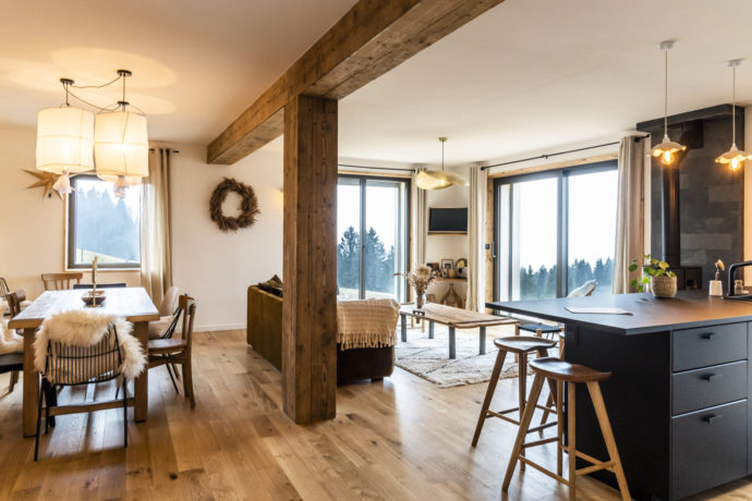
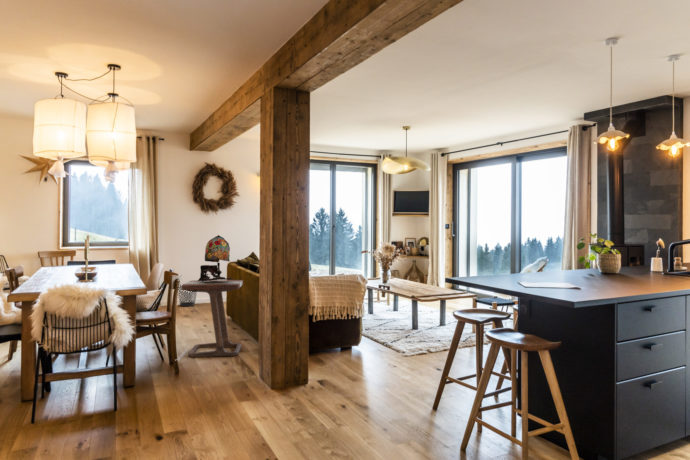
+ wastebasket [177,283,198,307]
+ side table [176,279,244,362]
+ table lamp [197,234,233,282]
